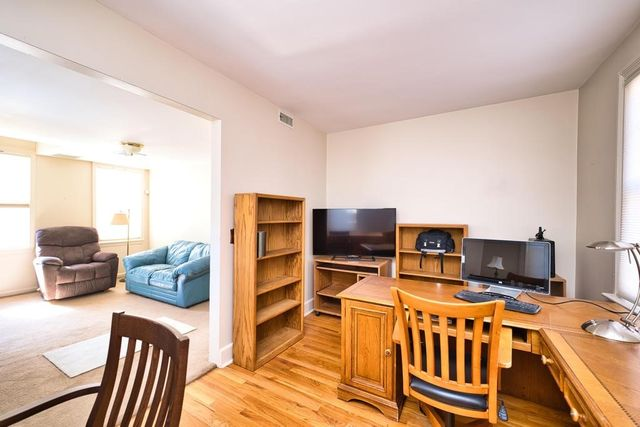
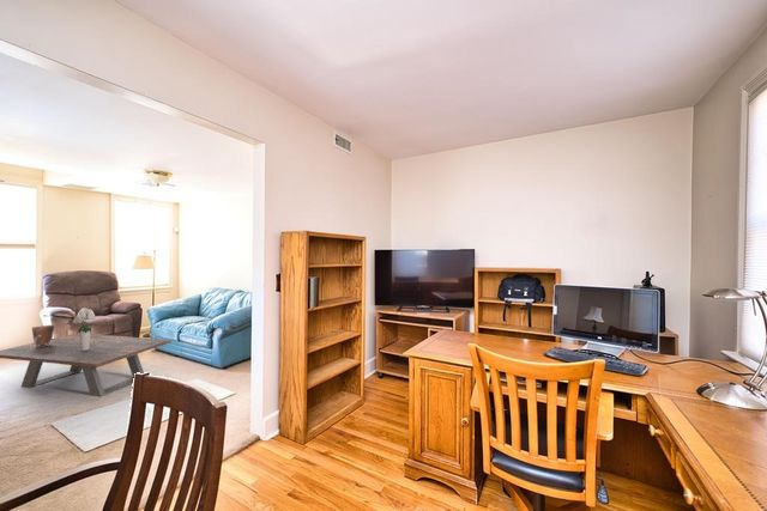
+ bouquet [72,306,96,351]
+ ceramic pot [31,324,56,347]
+ coffee table [0,333,173,397]
